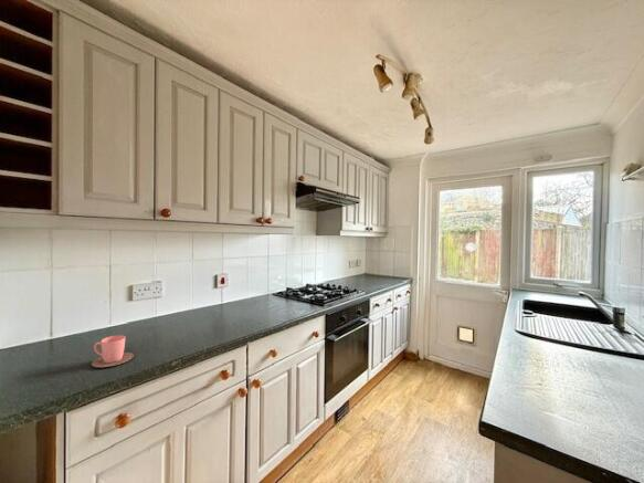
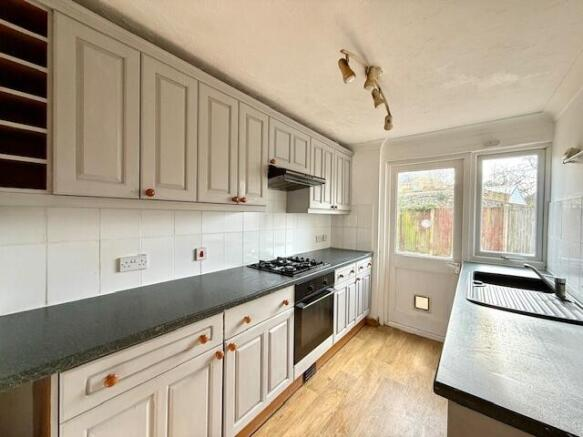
- cup [91,335,135,368]
